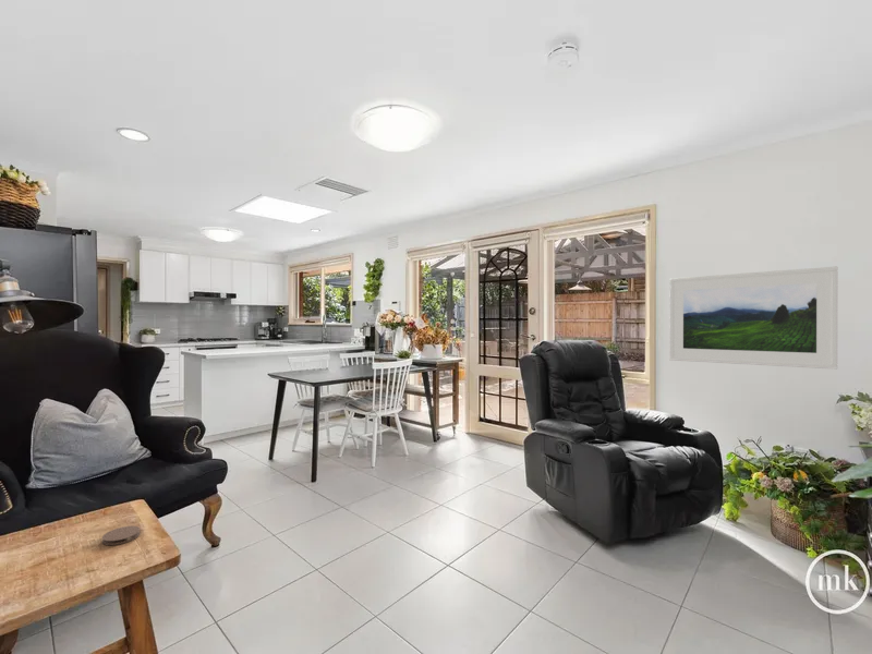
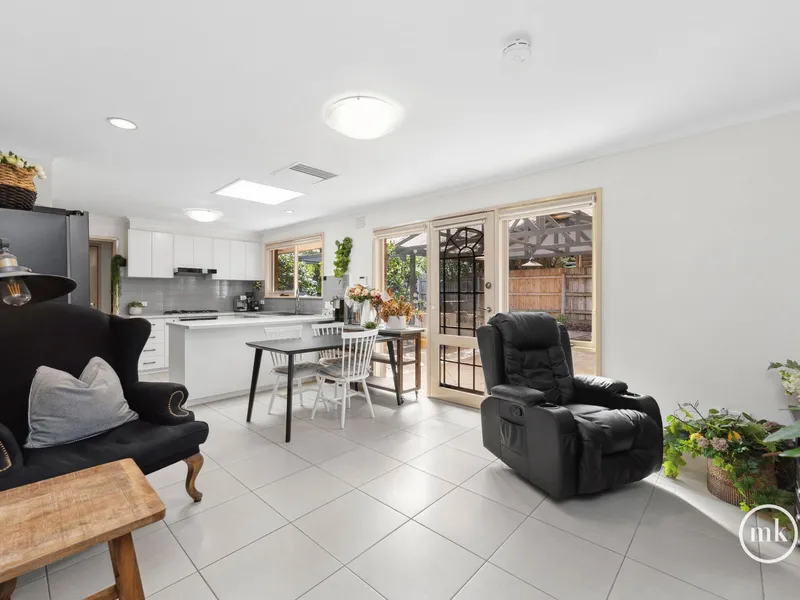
- coaster [101,525,141,546]
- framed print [668,266,839,371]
